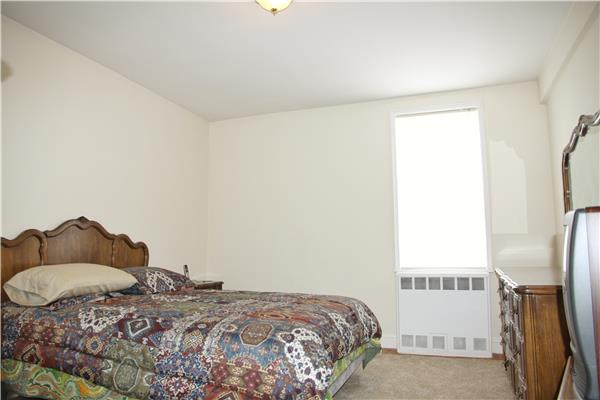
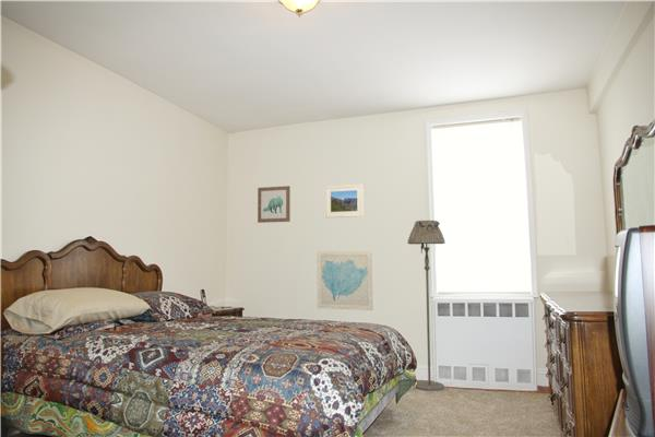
+ wall art [317,250,373,311]
+ wall art [257,185,291,224]
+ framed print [324,184,365,218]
+ floor lamp [407,220,445,392]
